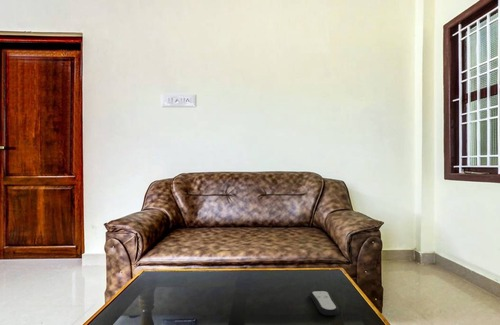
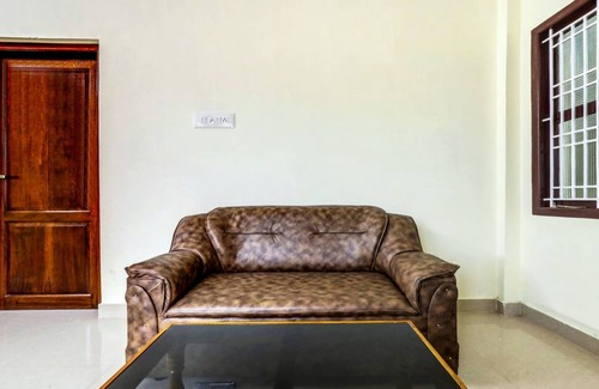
- remote control [309,290,340,316]
